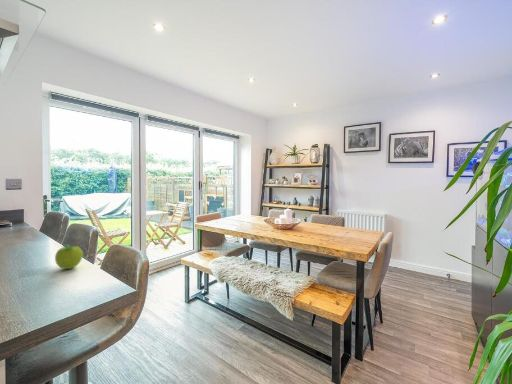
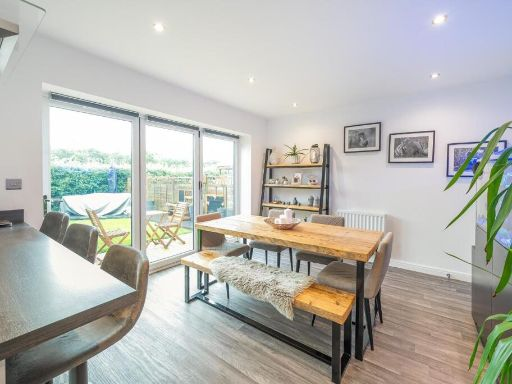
- fruit [54,244,84,270]
